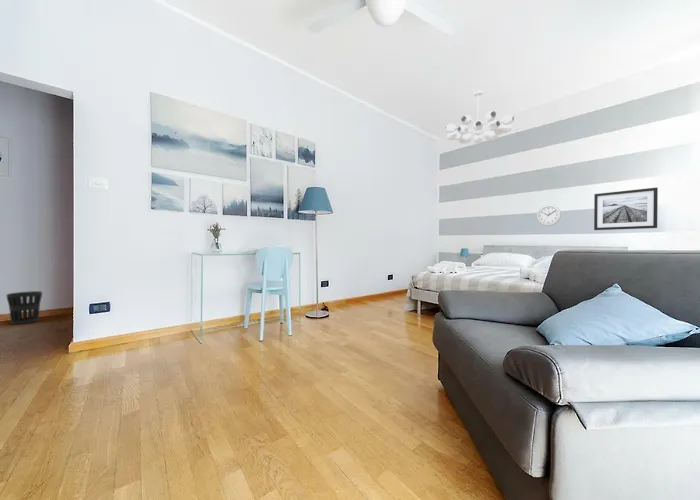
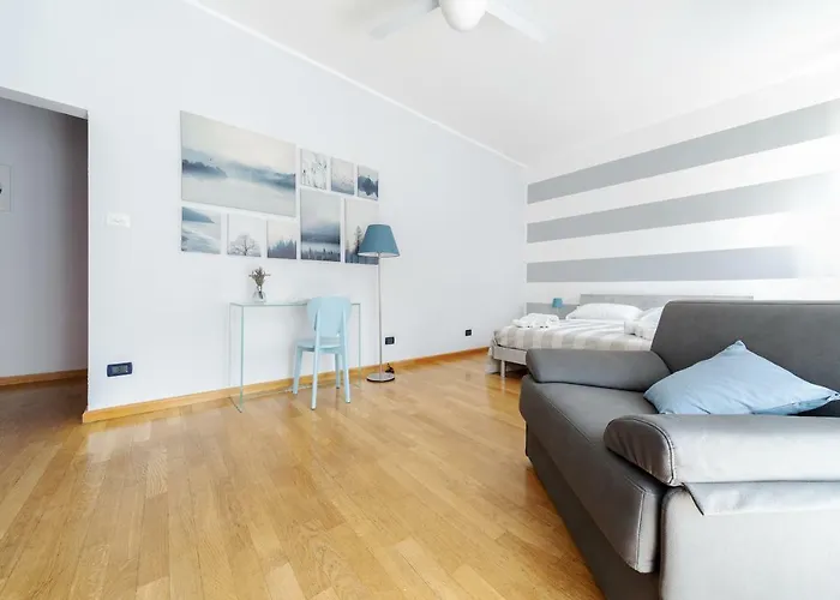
- wall clock [536,204,562,227]
- wastebasket [6,290,43,325]
- wall art [593,187,659,231]
- chandelier [444,89,515,145]
